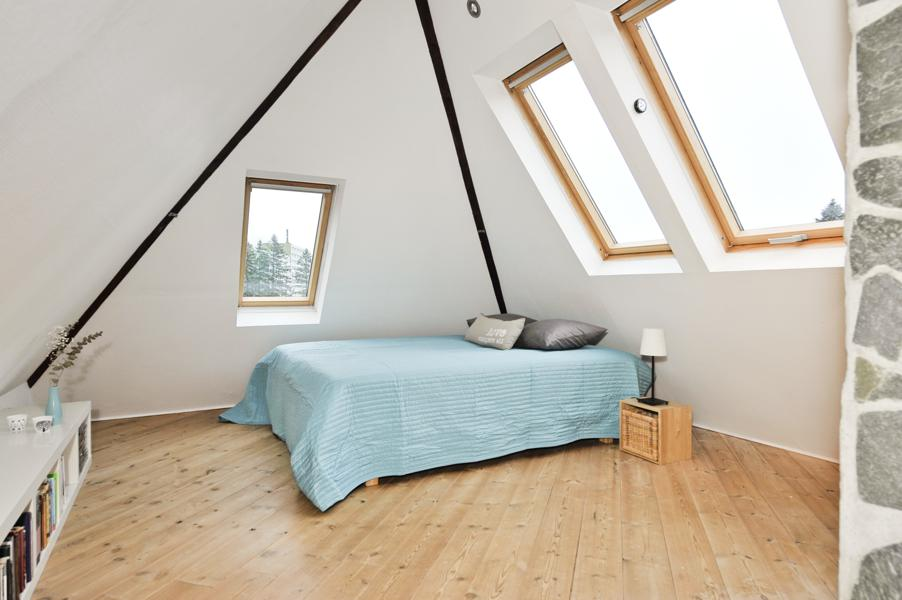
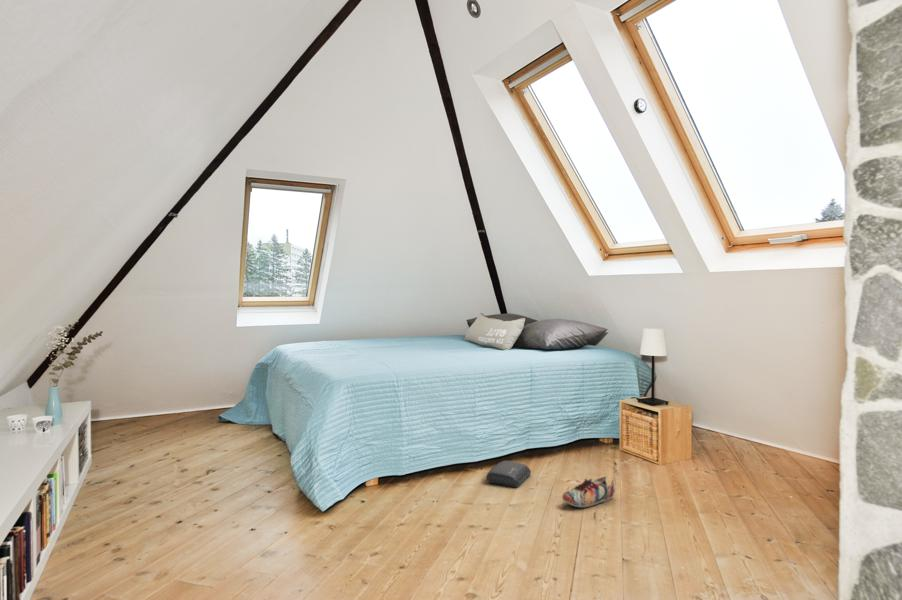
+ bag [485,460,532,489]
+ shoe [561,476,616,508]
